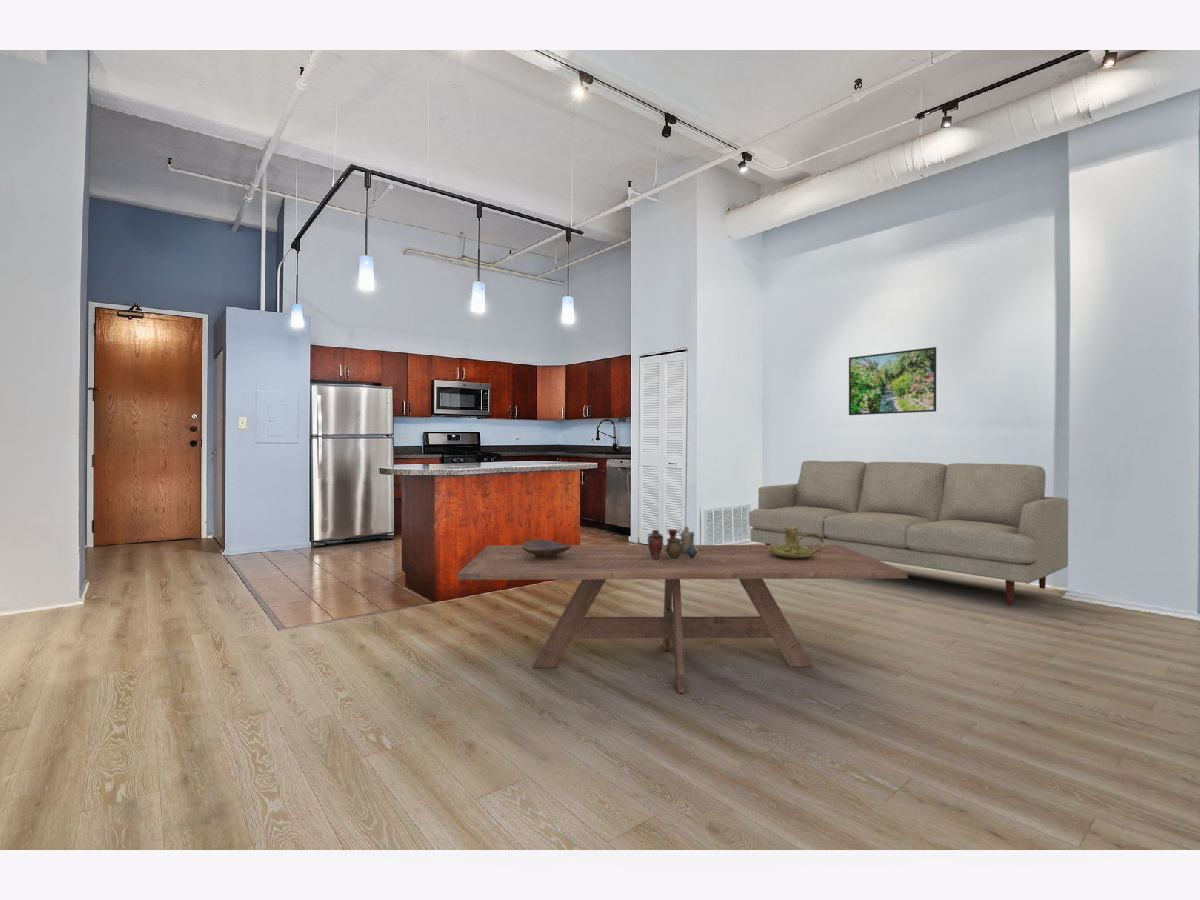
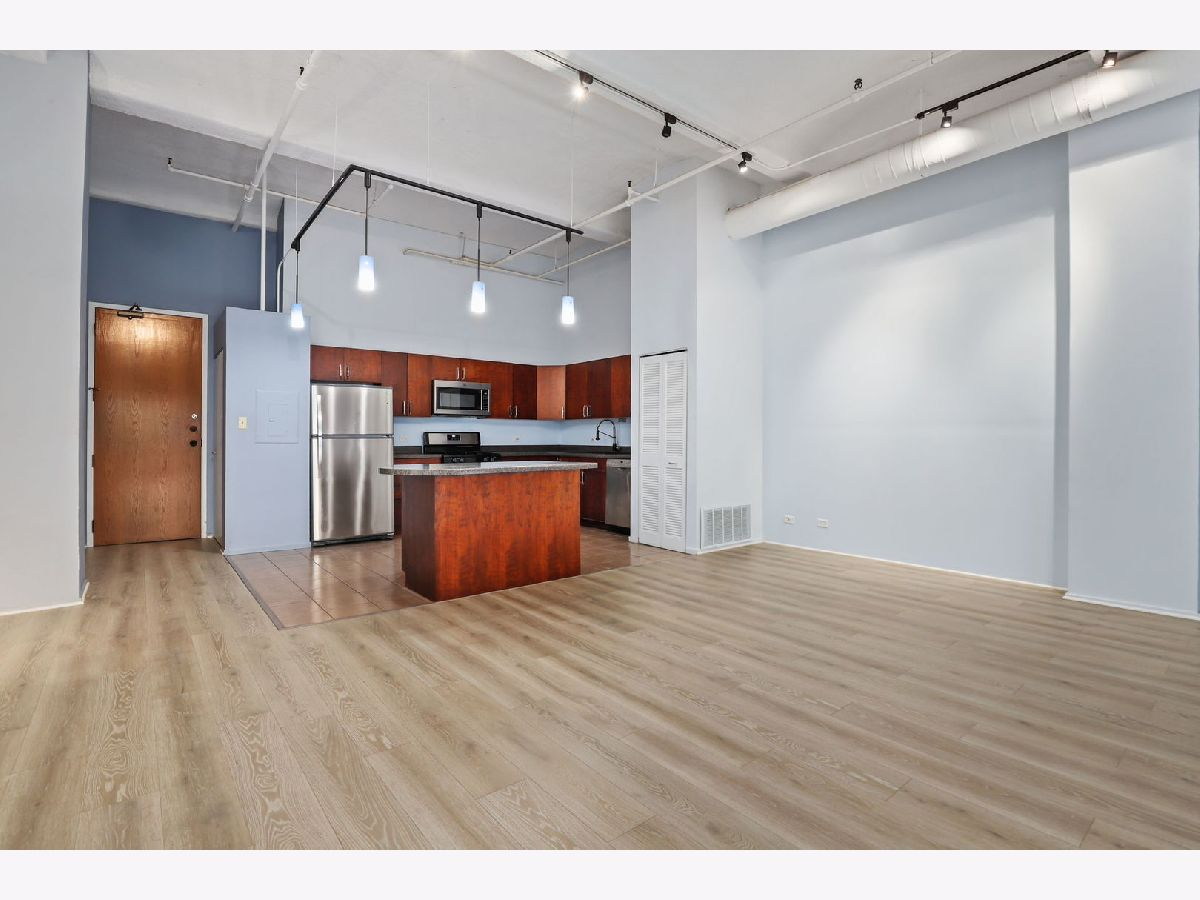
- vase [647,526,698,561]
- dining table [456,544,909,694]
- decorative bowl [521,538,571,559]
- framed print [848,346,937,416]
- sofa [748,460,1069,605]
- candle holder [768,526,824,559]
